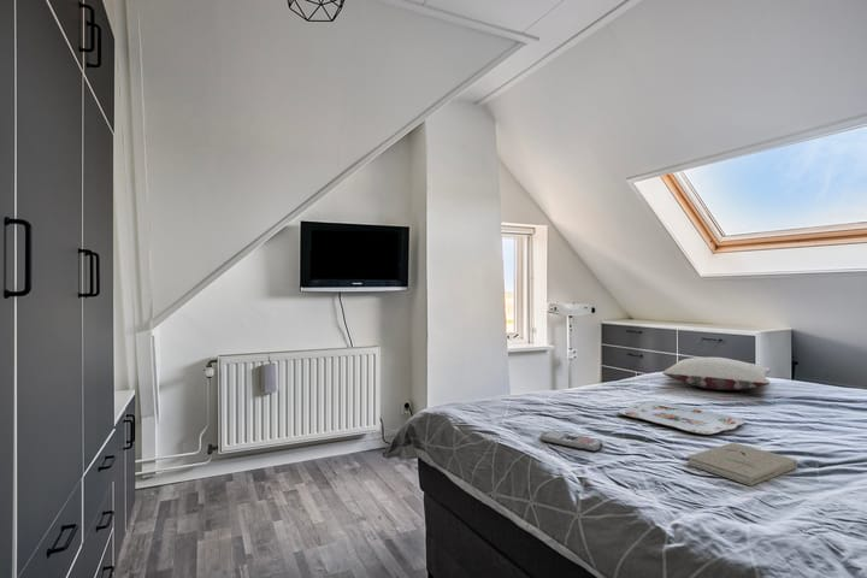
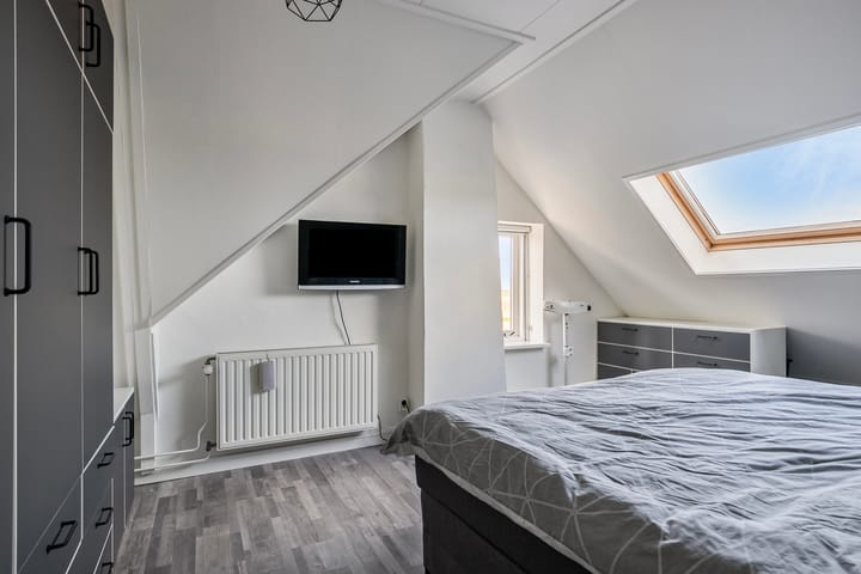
- book [686,442,798,486]
- remote control [539,430,604,453]
- pillow [662,356,772,391]
- serving tray [618,401,745,436]
